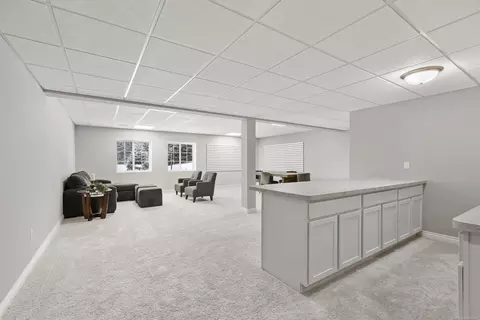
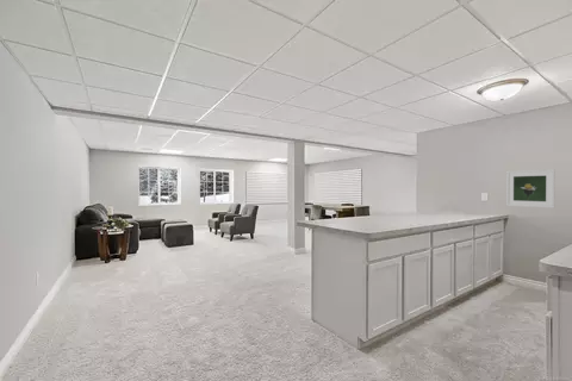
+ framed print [505,168,557,210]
